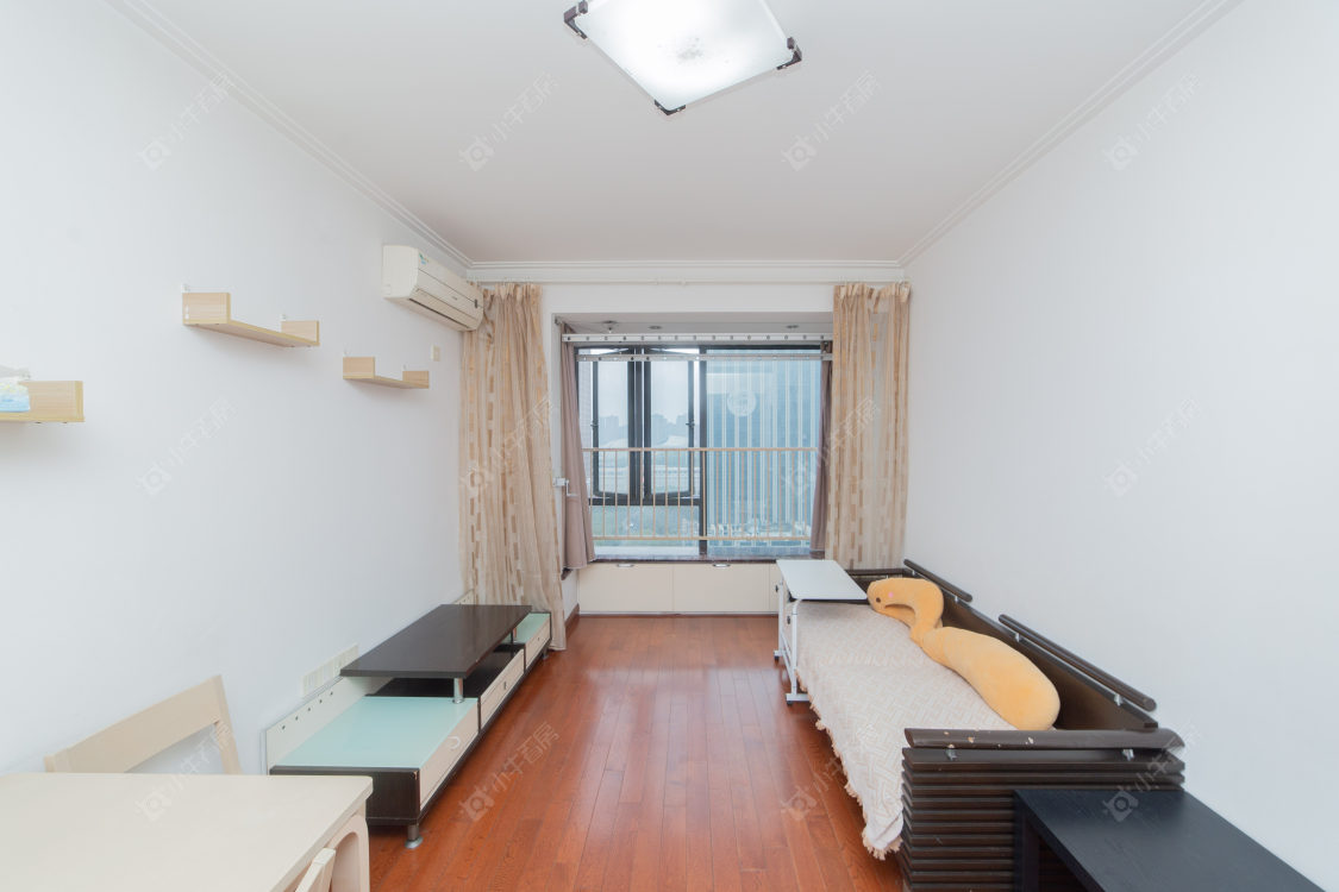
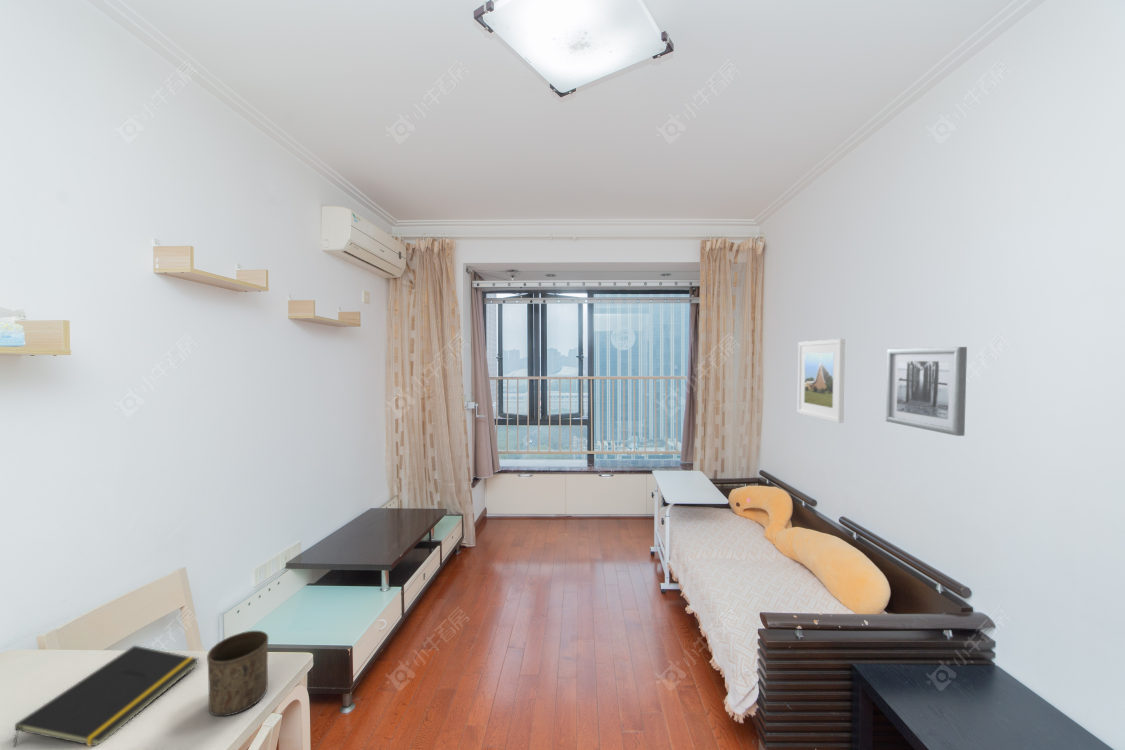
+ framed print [797,338,846,424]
+ notepad [12,645,200,748]
+ wall art [885,346,968,437]
+ cup [206,630,269,717]
